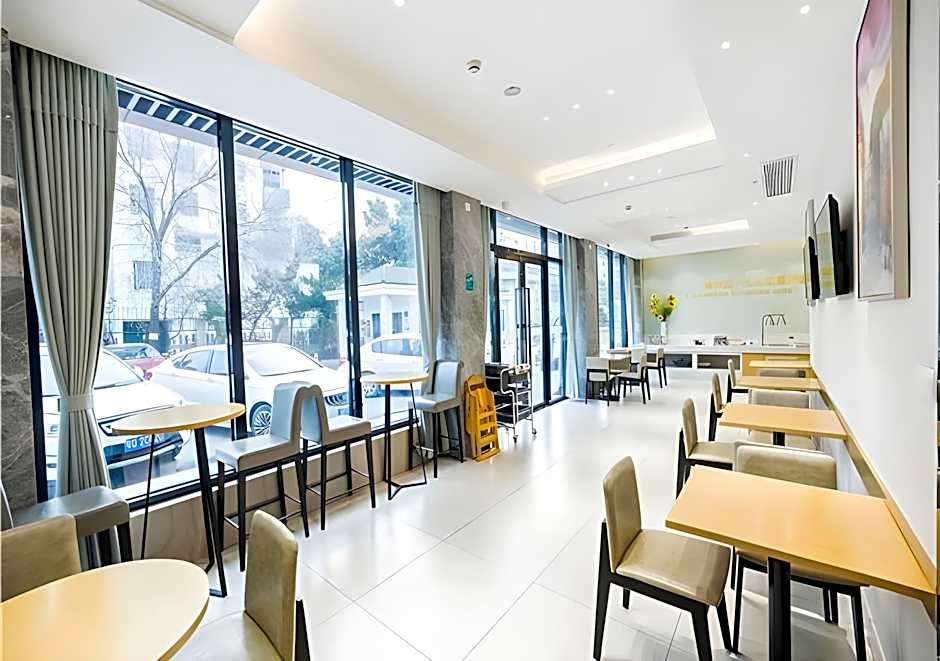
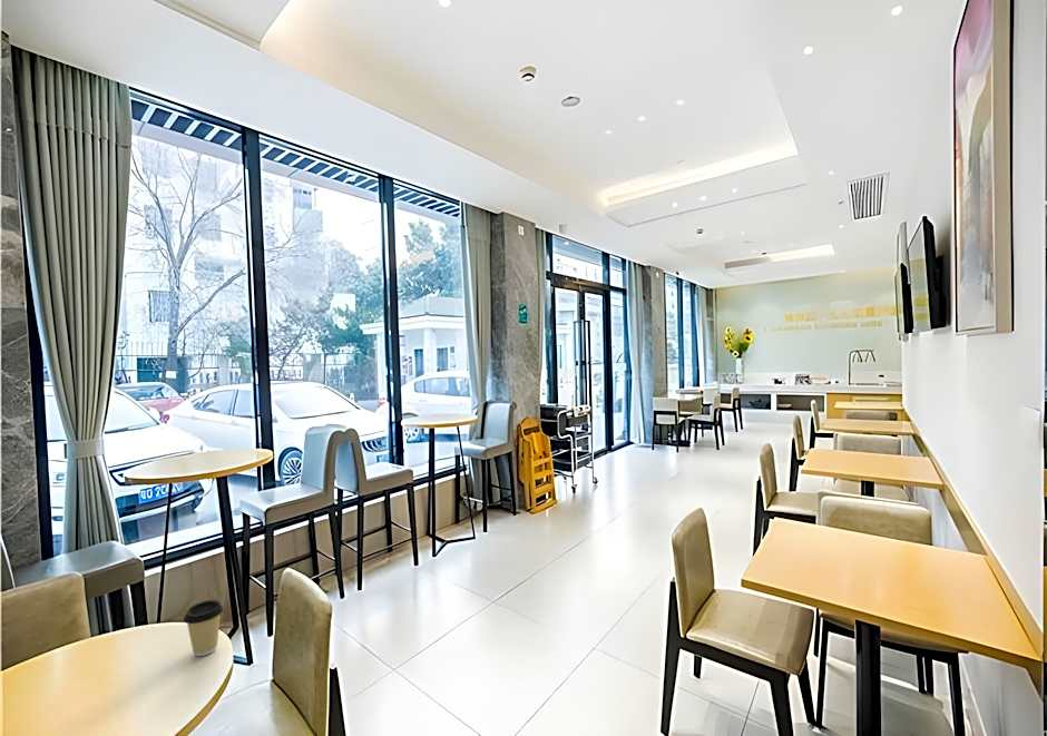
+ coffee cup [183,599,225,657]
